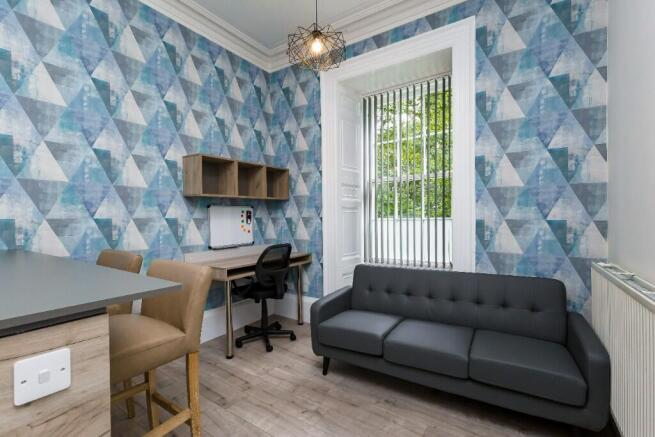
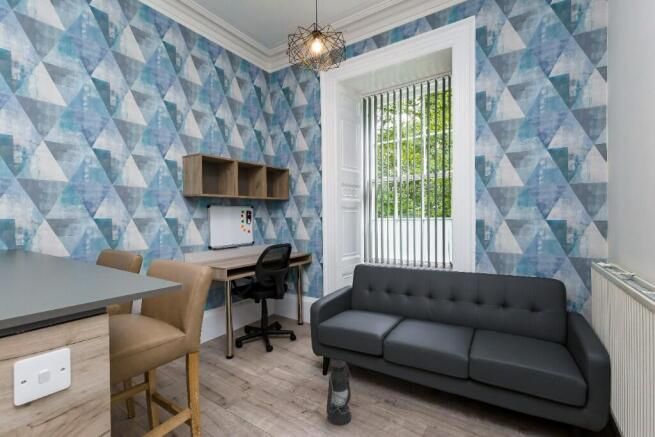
+ lantern [326,359,359,426]
